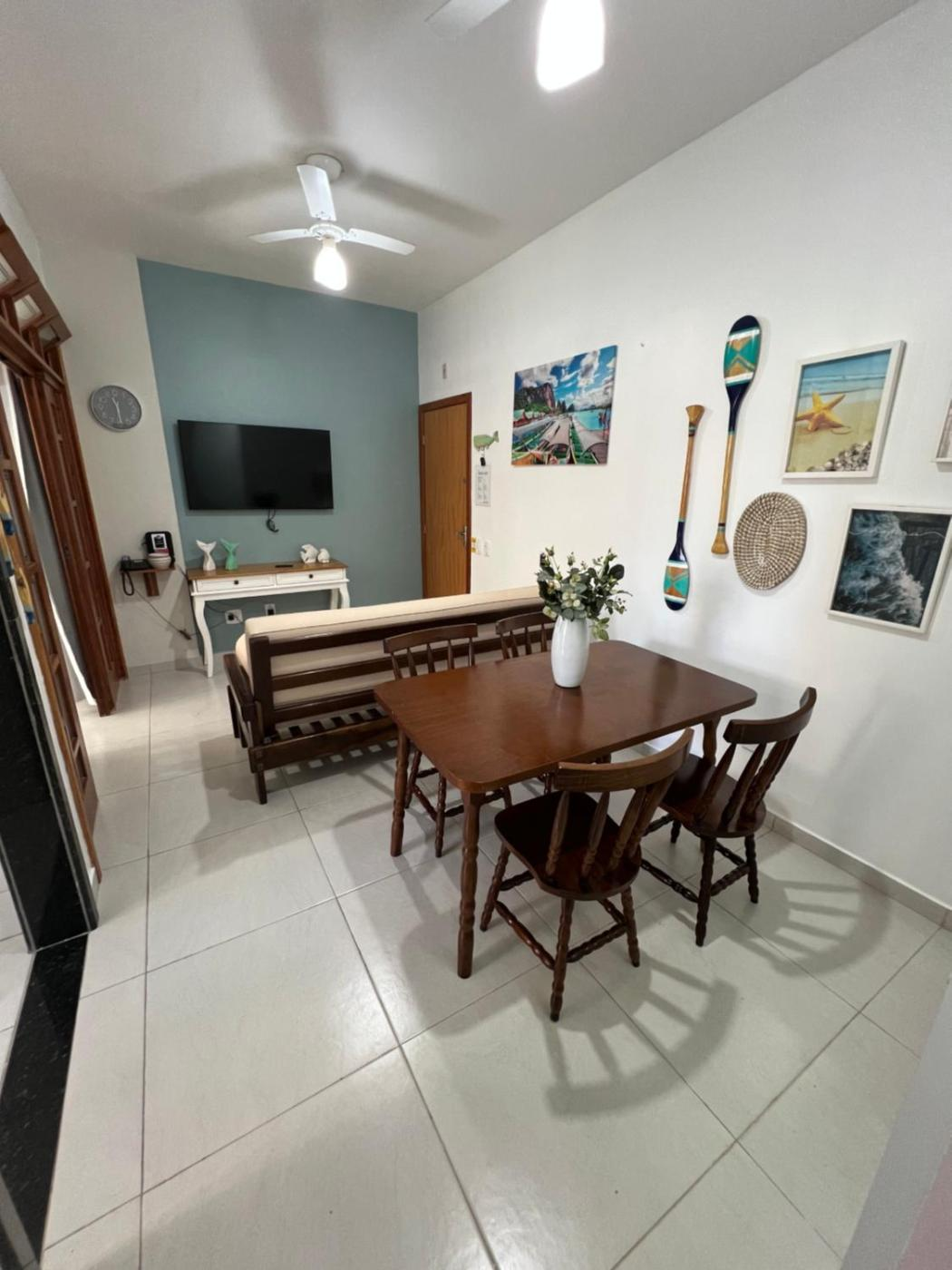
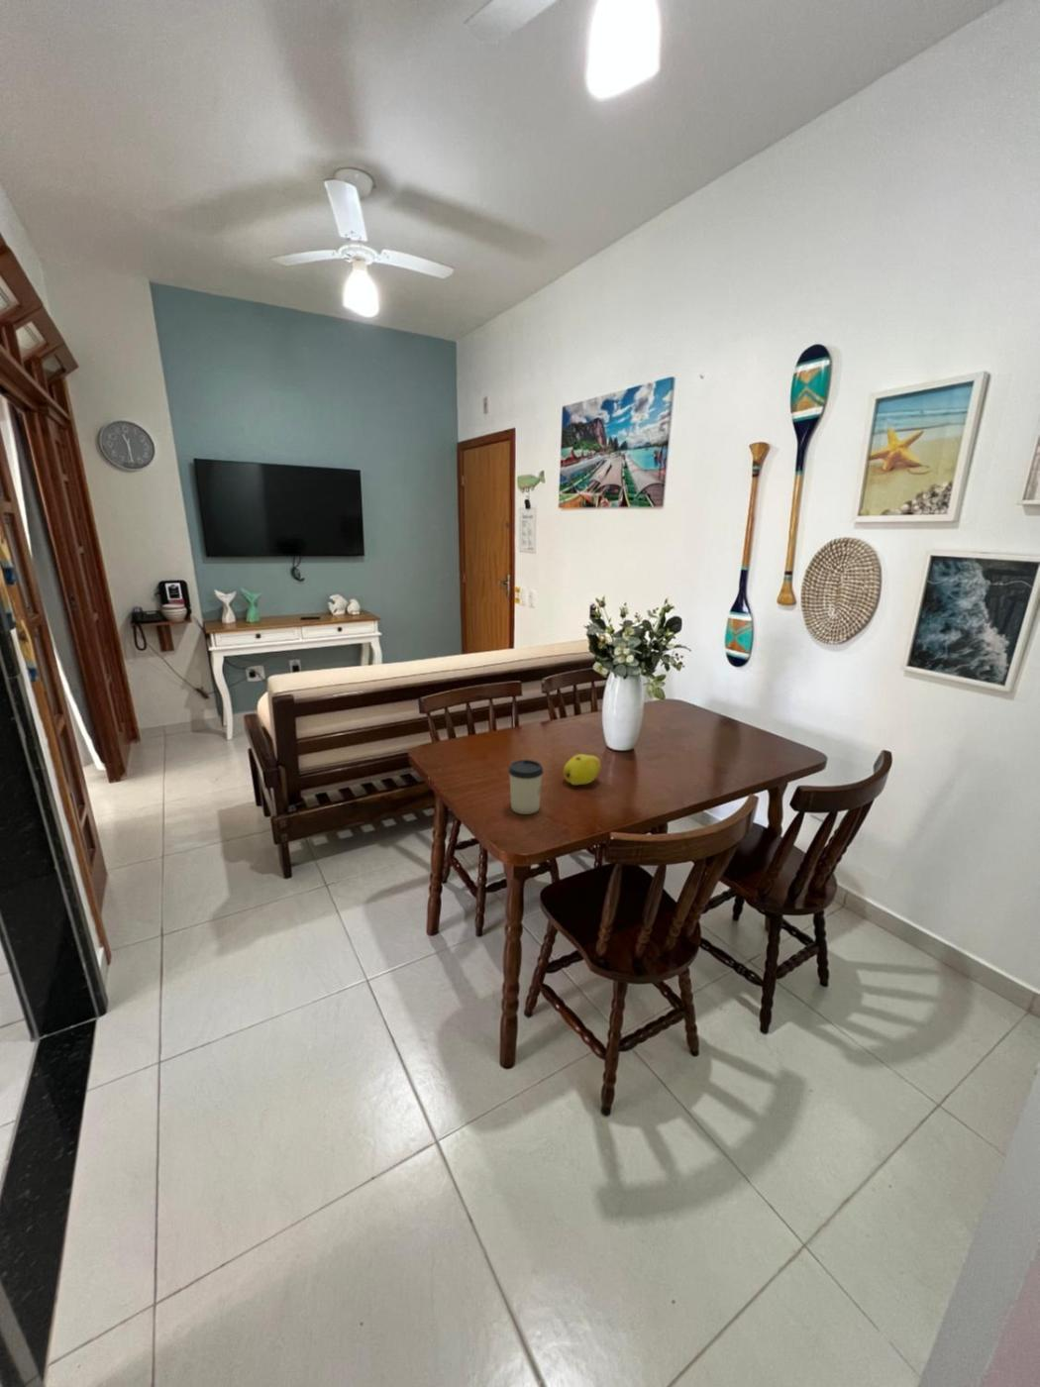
+ fruit [563,752,602,785]
+ cup [507,759,545,816]
